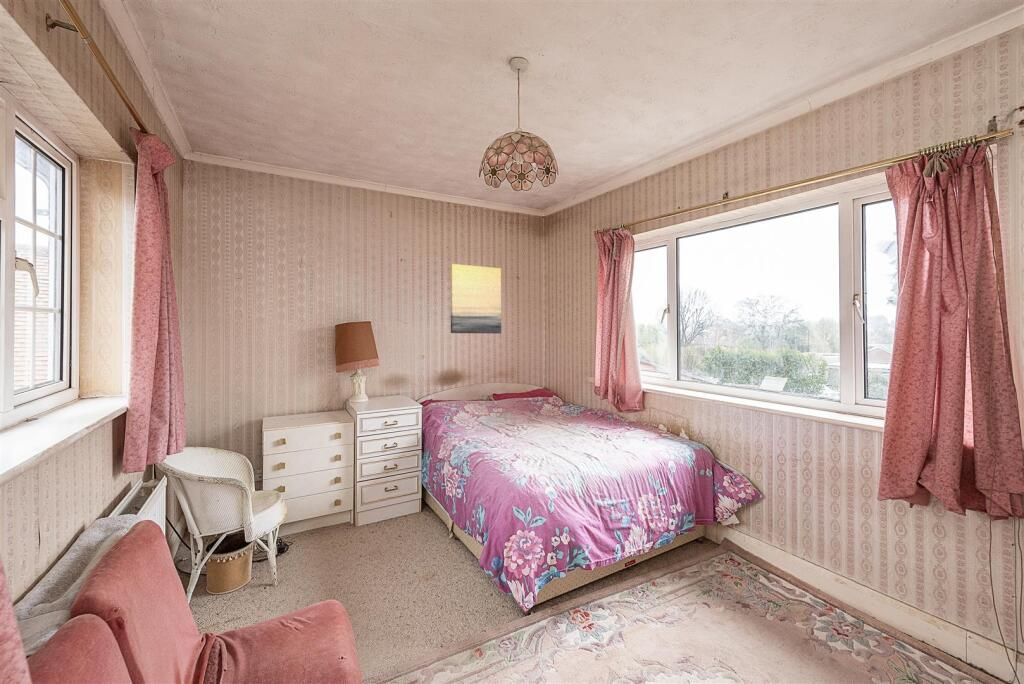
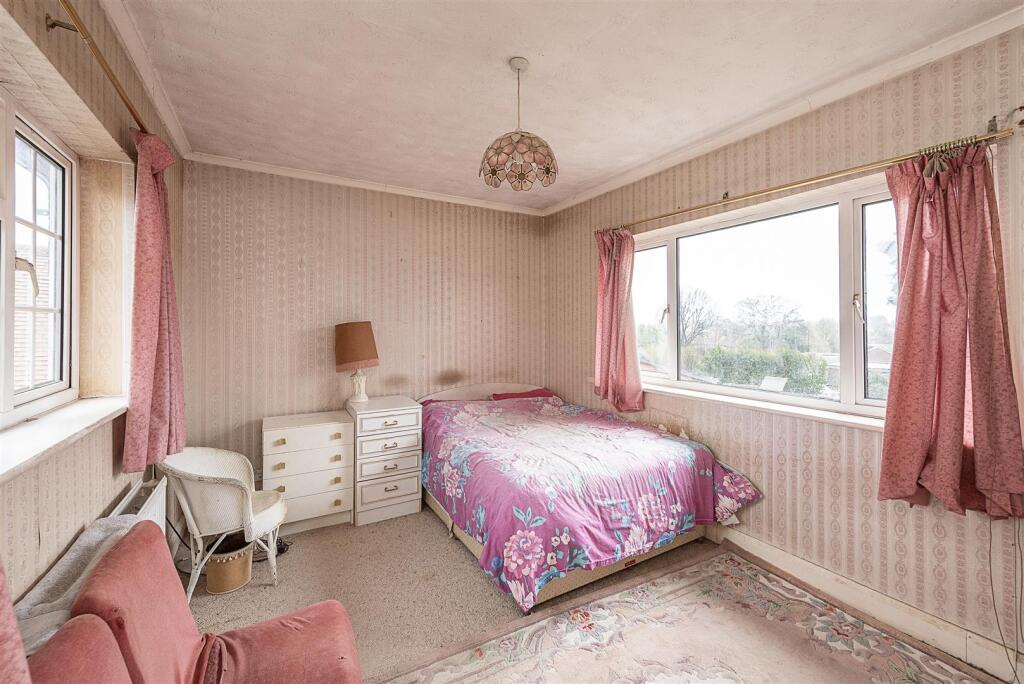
- wall art [449,263,502,334]
